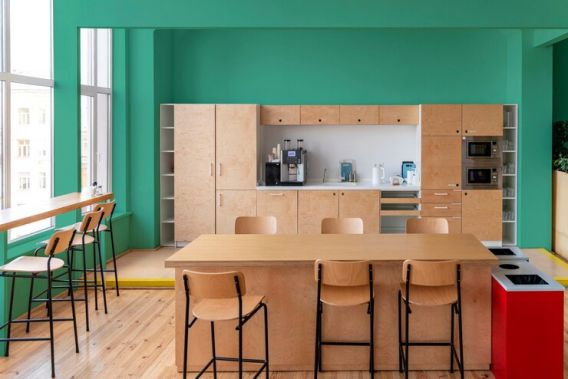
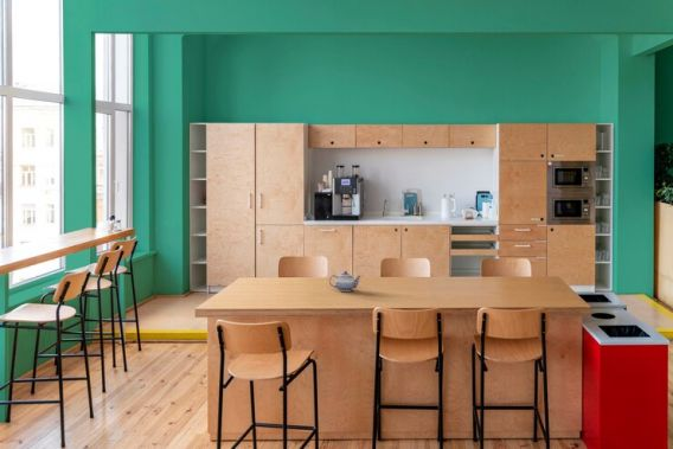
+ teapot [328,270,363,293]
